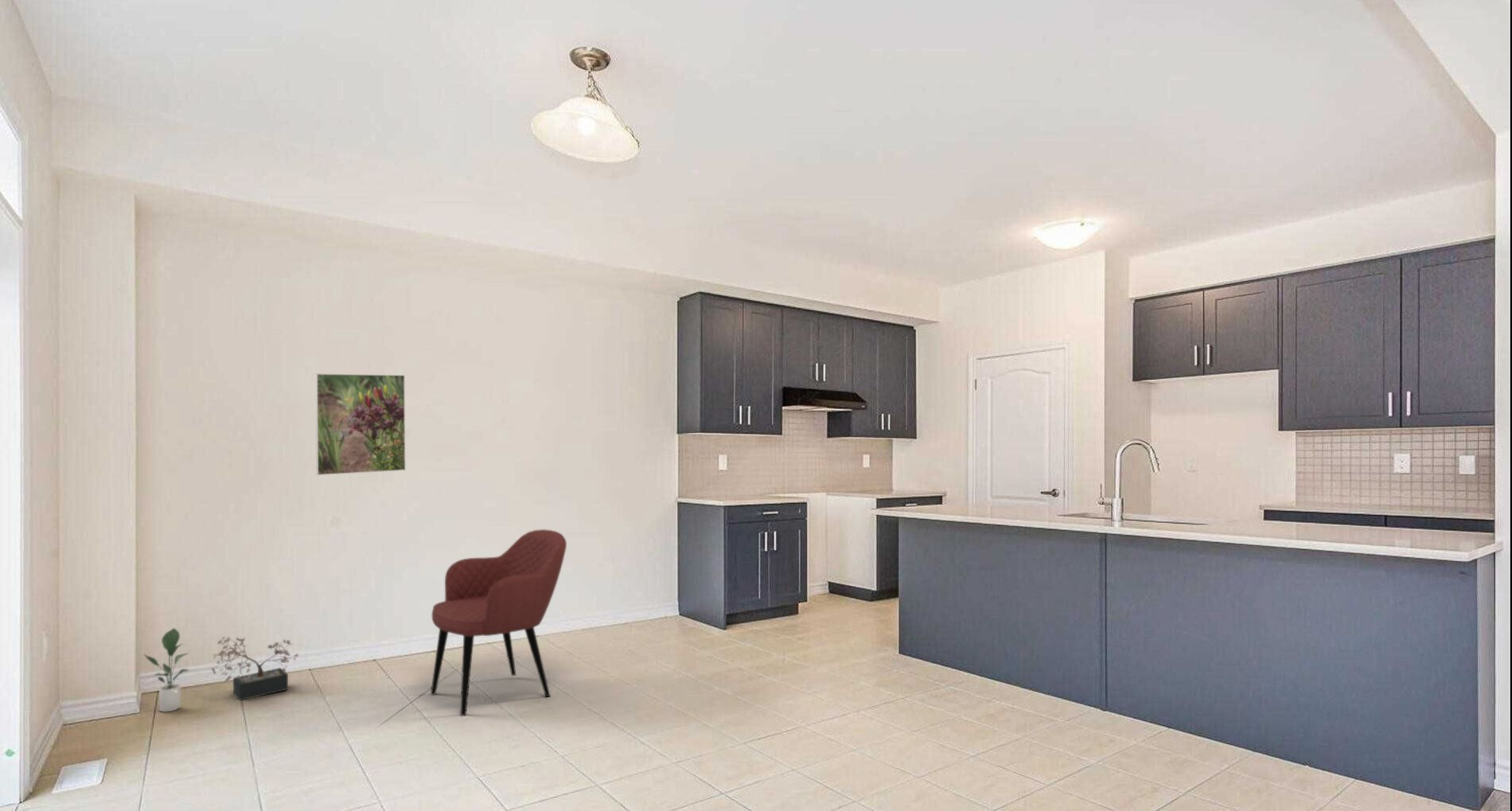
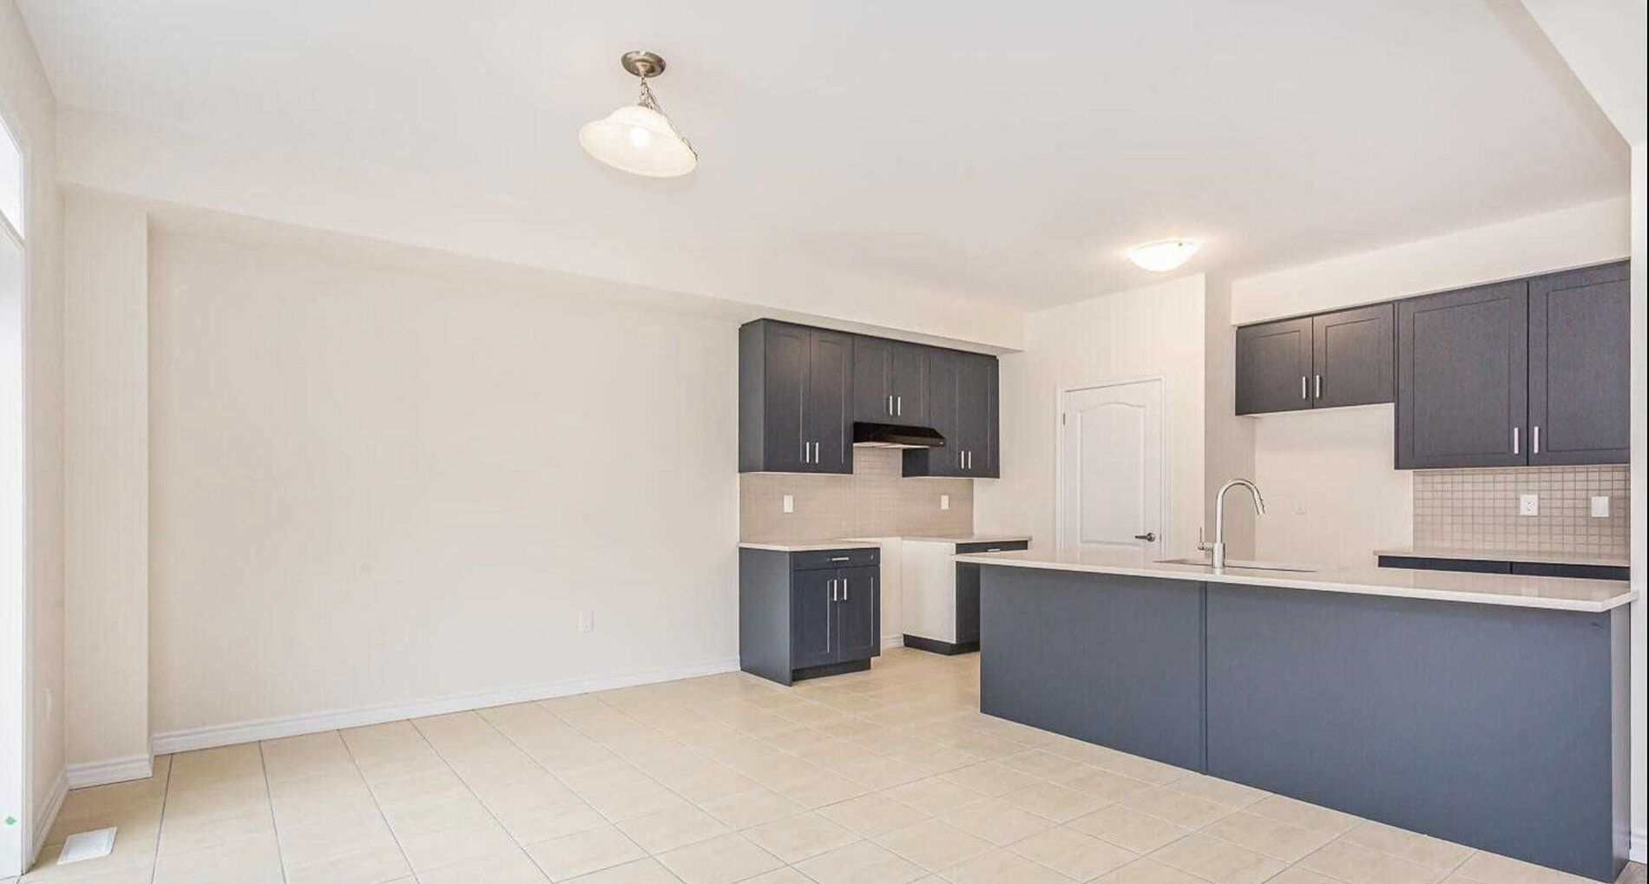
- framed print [315,372,407,476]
- decorative plant [211,636,299,701]
- potted plant [143,627,190,713]
- chair [430,528,567,717]
